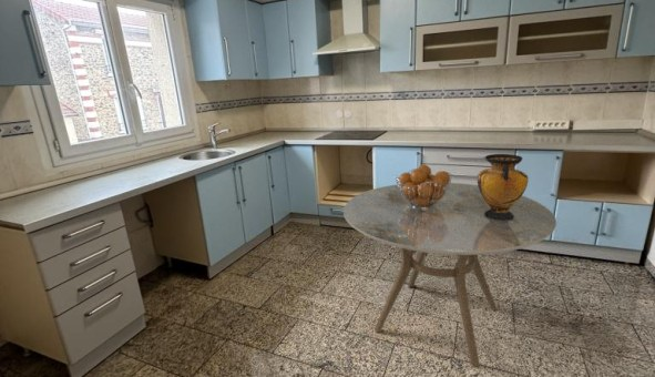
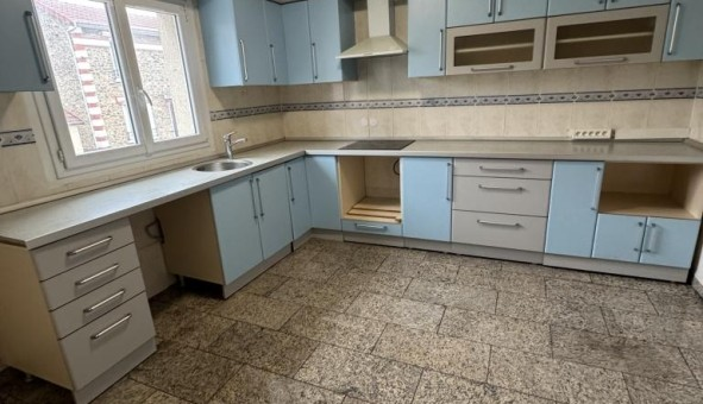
- vase [477,153,530,221]
- fruit basket [395,164,453,208]
- dining table [342,182,557,368]
